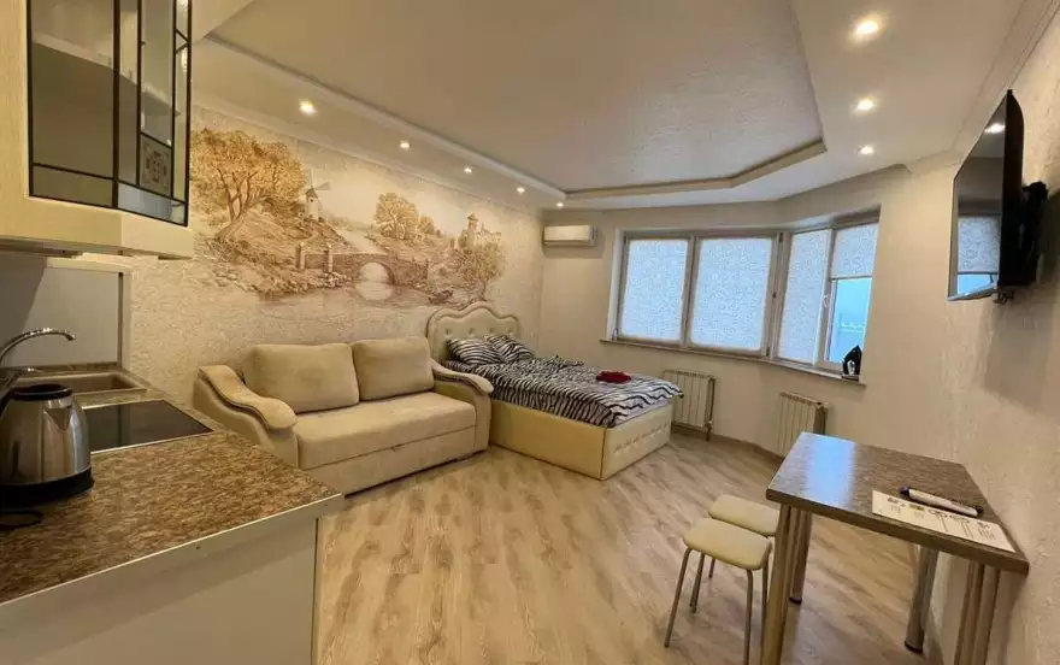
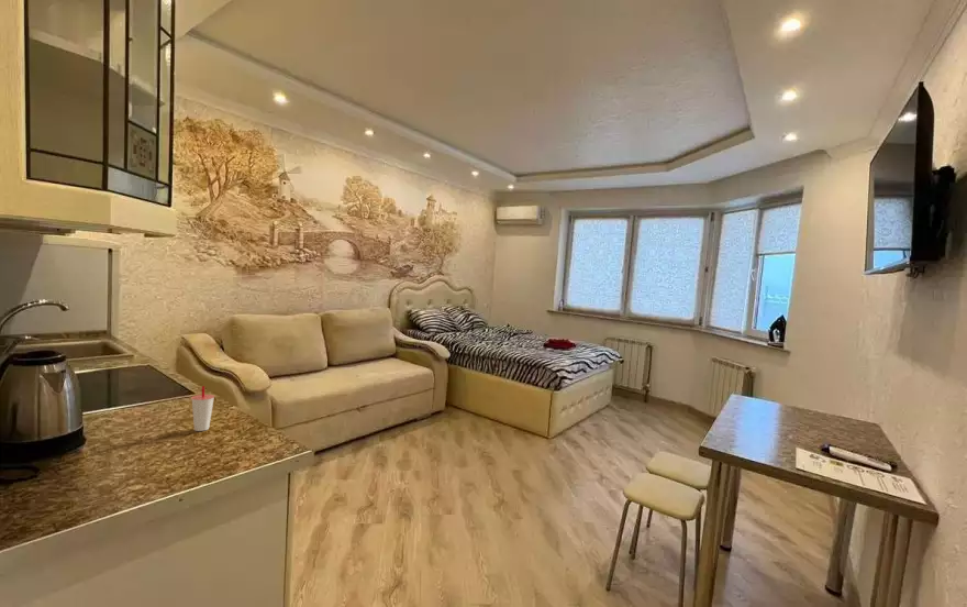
+ cup [190,385,215,432]
